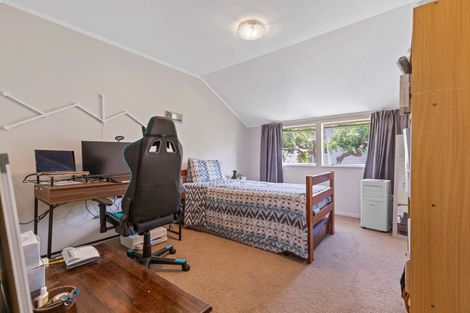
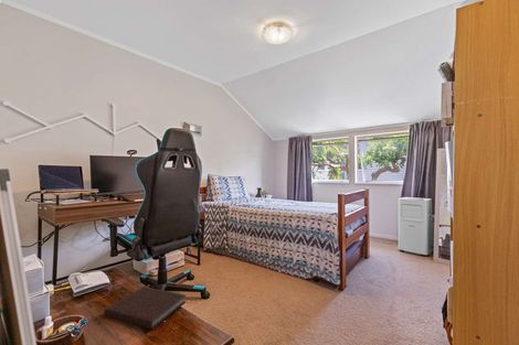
+ notebook [103,285,187,330]
